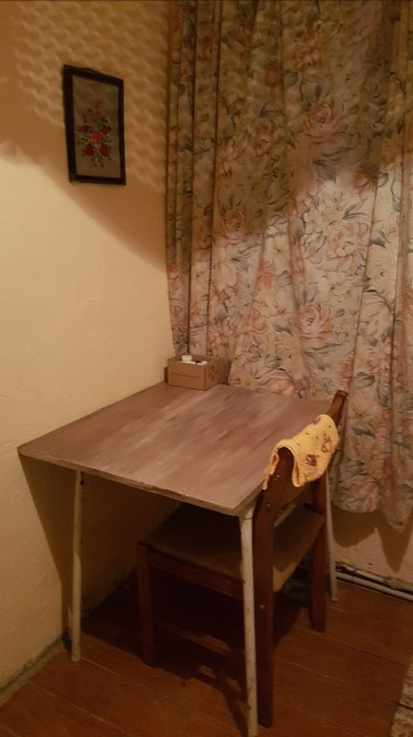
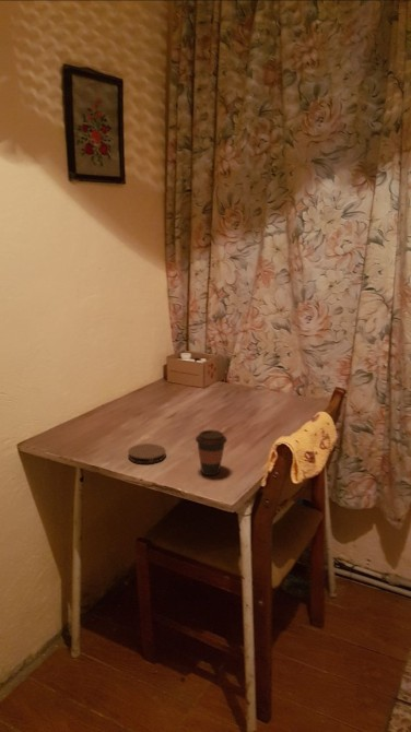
+ coaster [127,442,167,464]
+ coffee cup [195,429,228,476]
